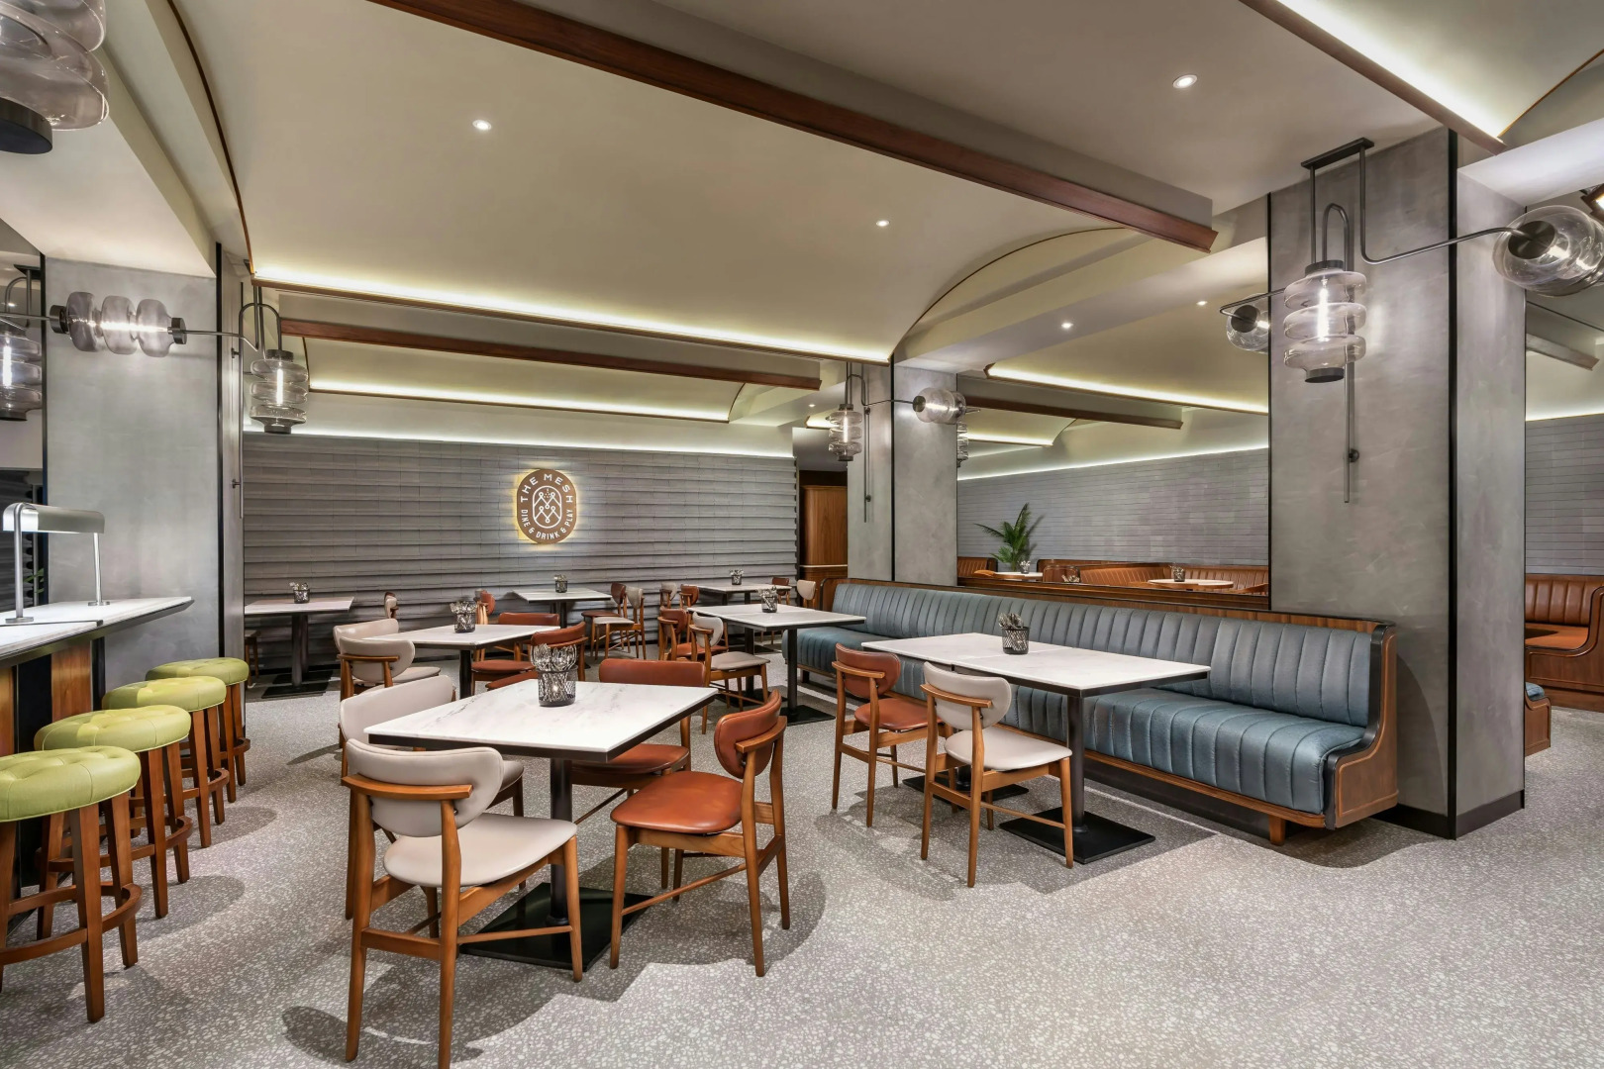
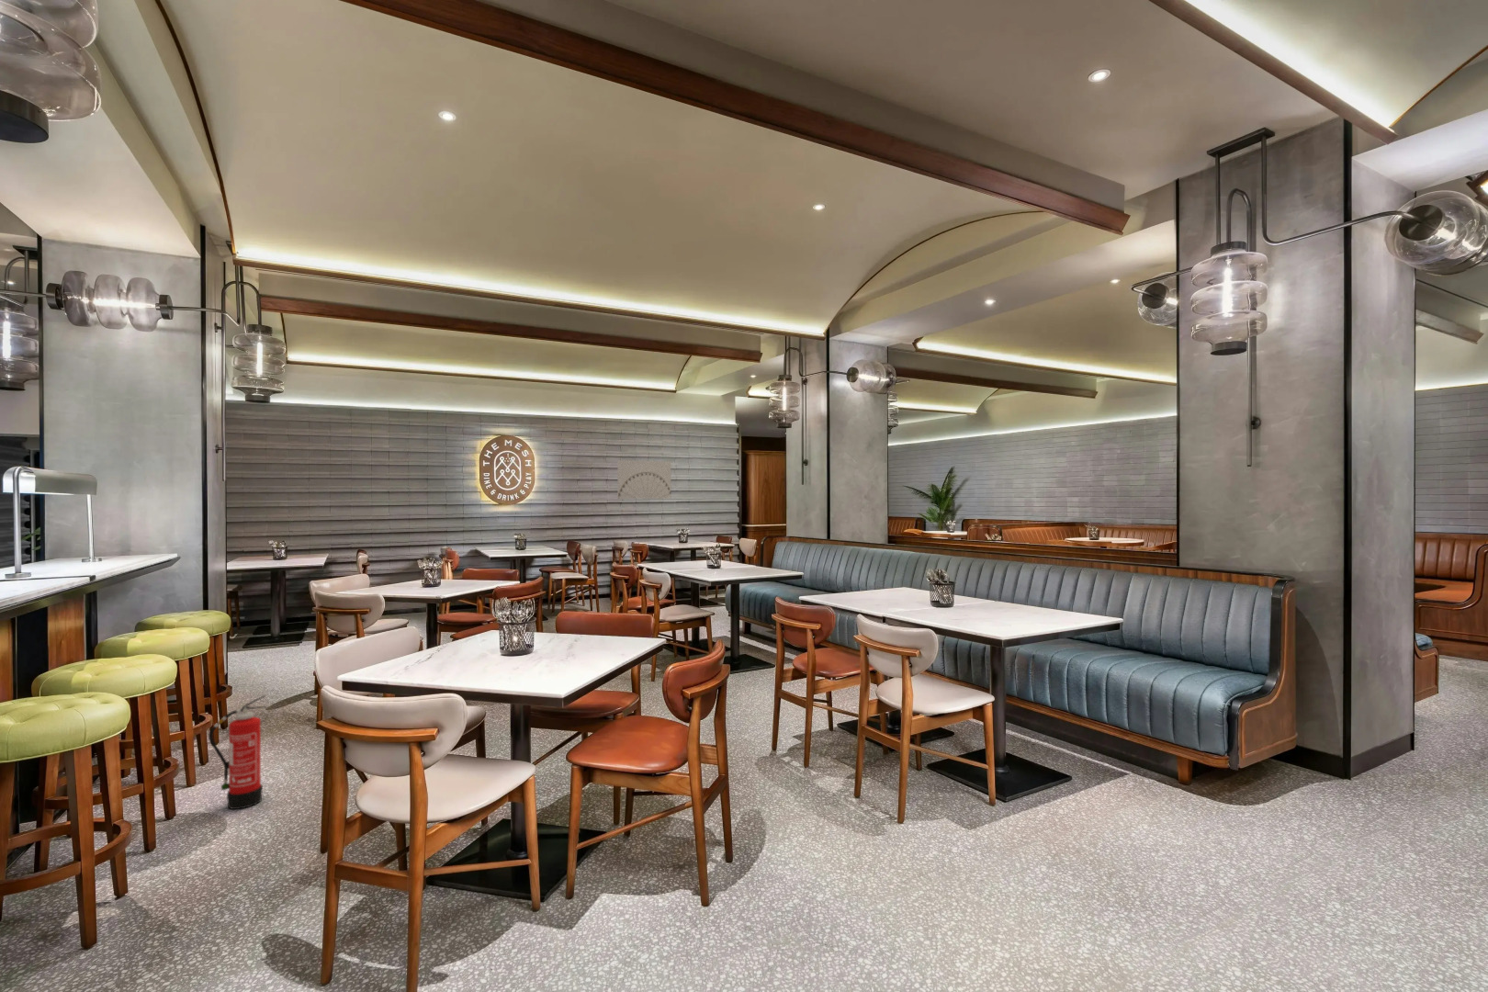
+ wall art [618,459,671,499]
+ fire extinguisher [207,694,268,810]
